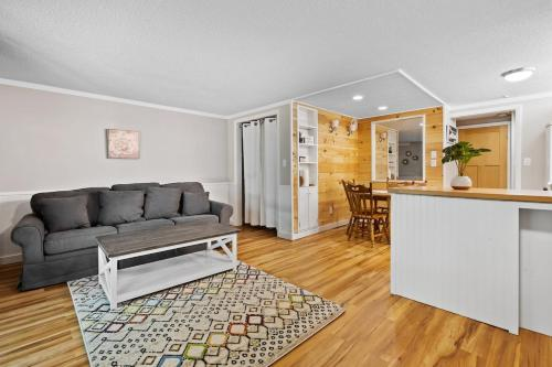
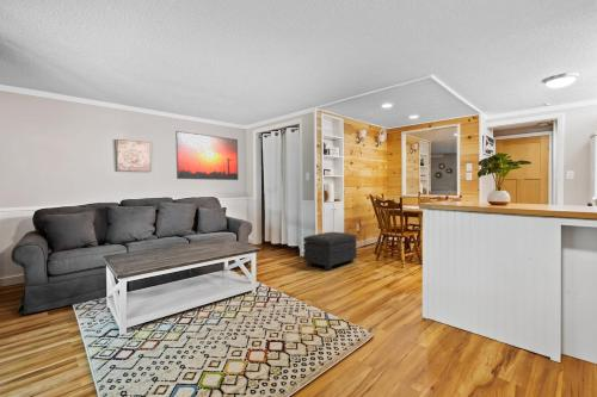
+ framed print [174,130,239,181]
+ footstool [302,231,358,271]
